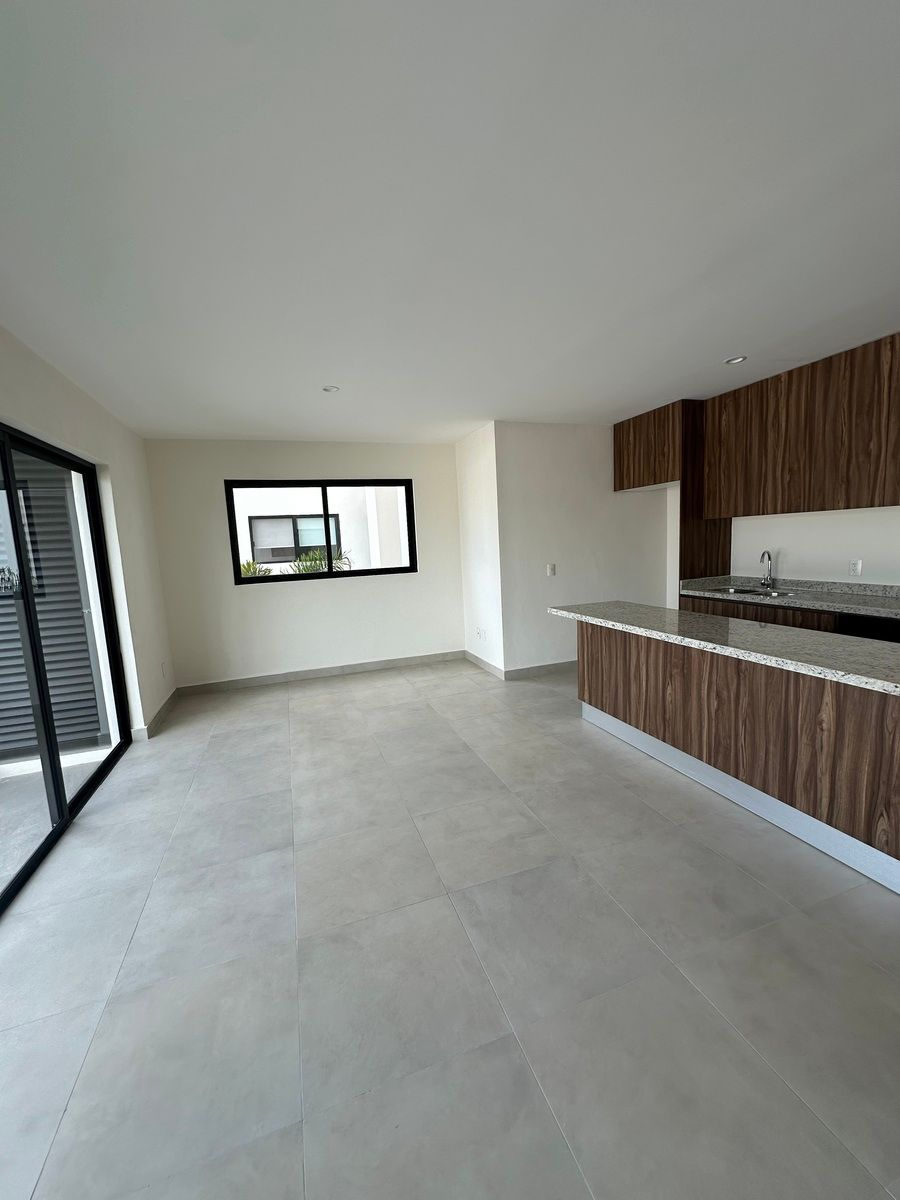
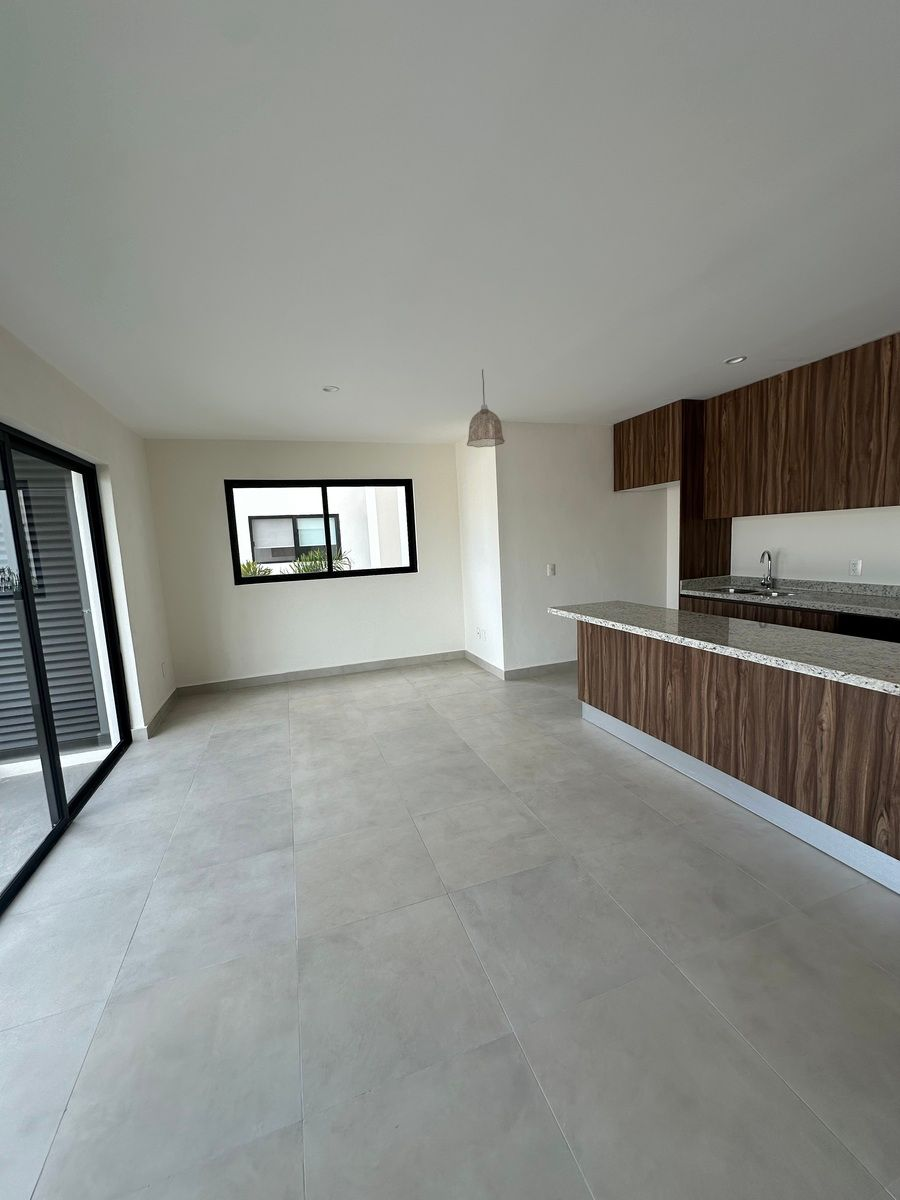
+ pendant lamp [466,368,506,448]
